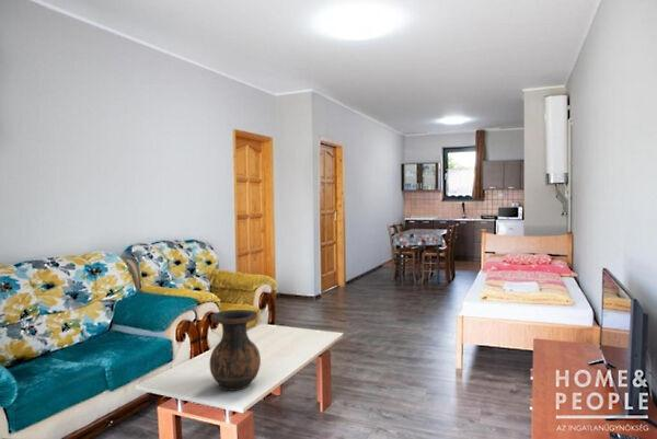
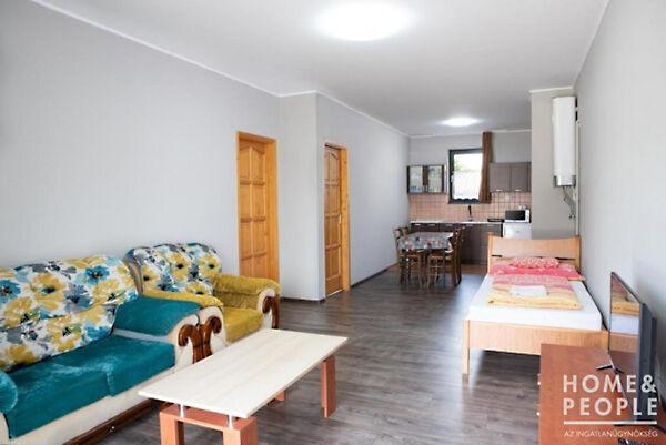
- vase [208,309,262,392]
